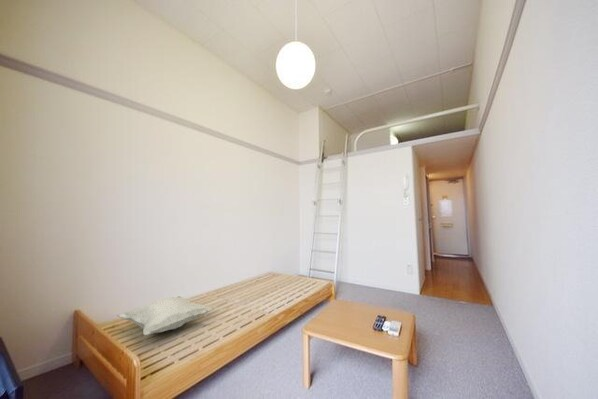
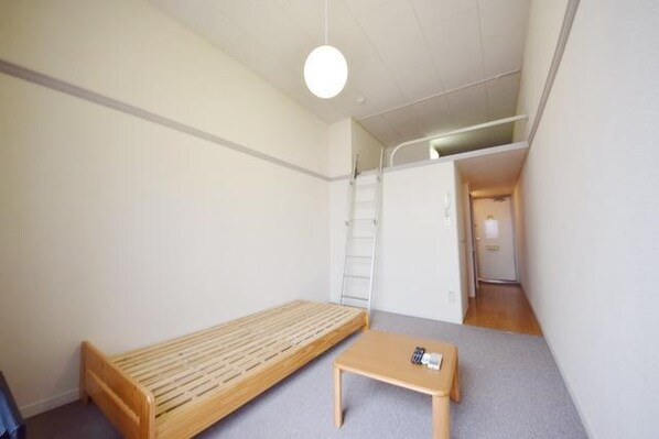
- cushion [116,295,215,336]
